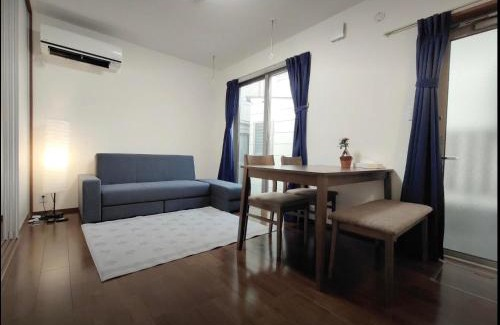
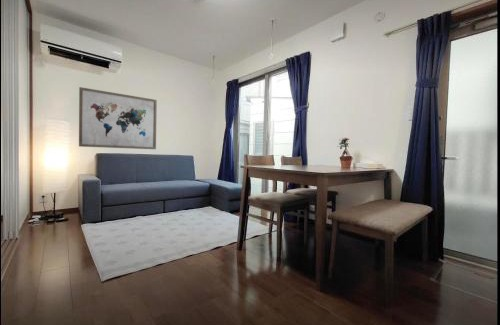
+ wall art [78,86,158,150]
